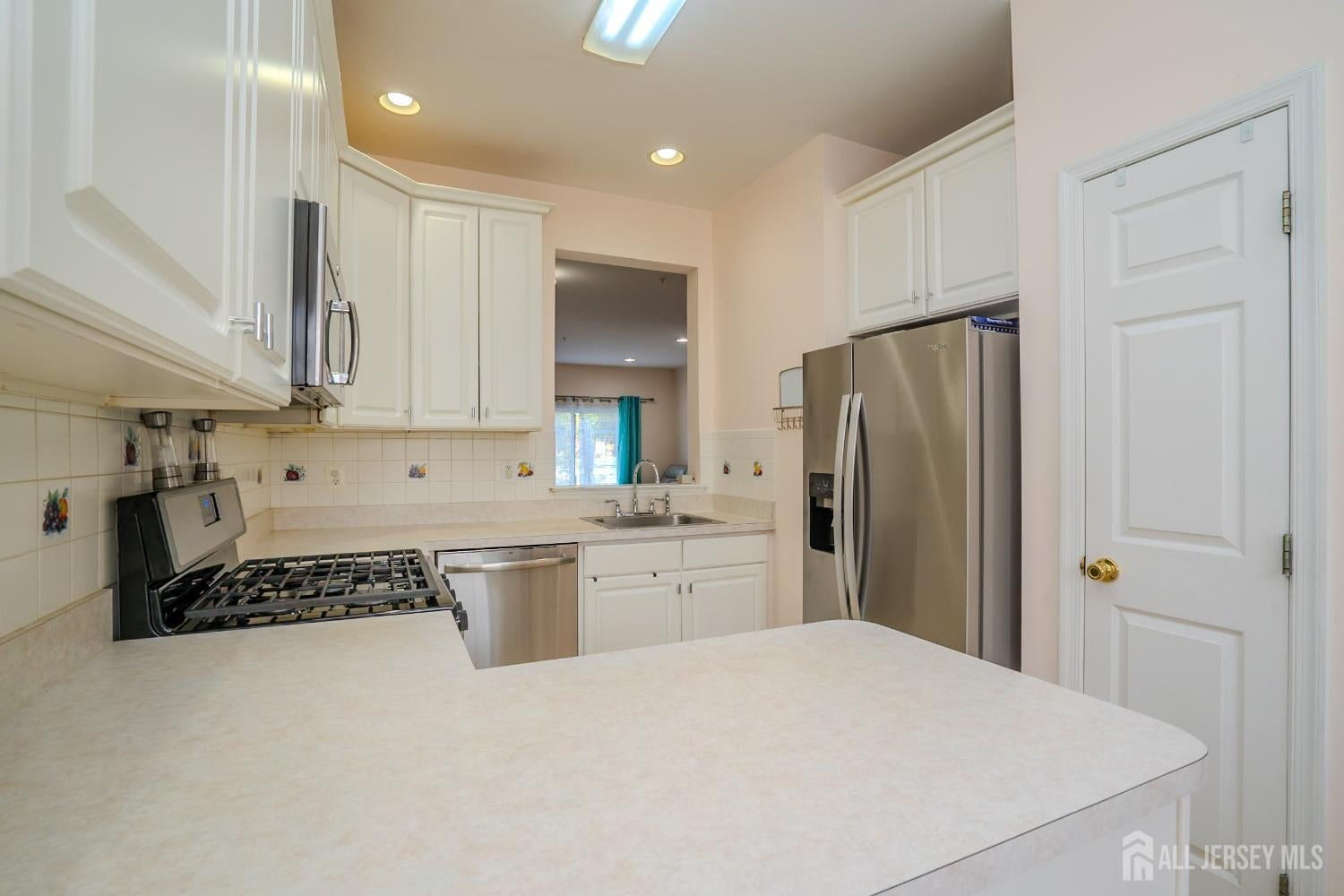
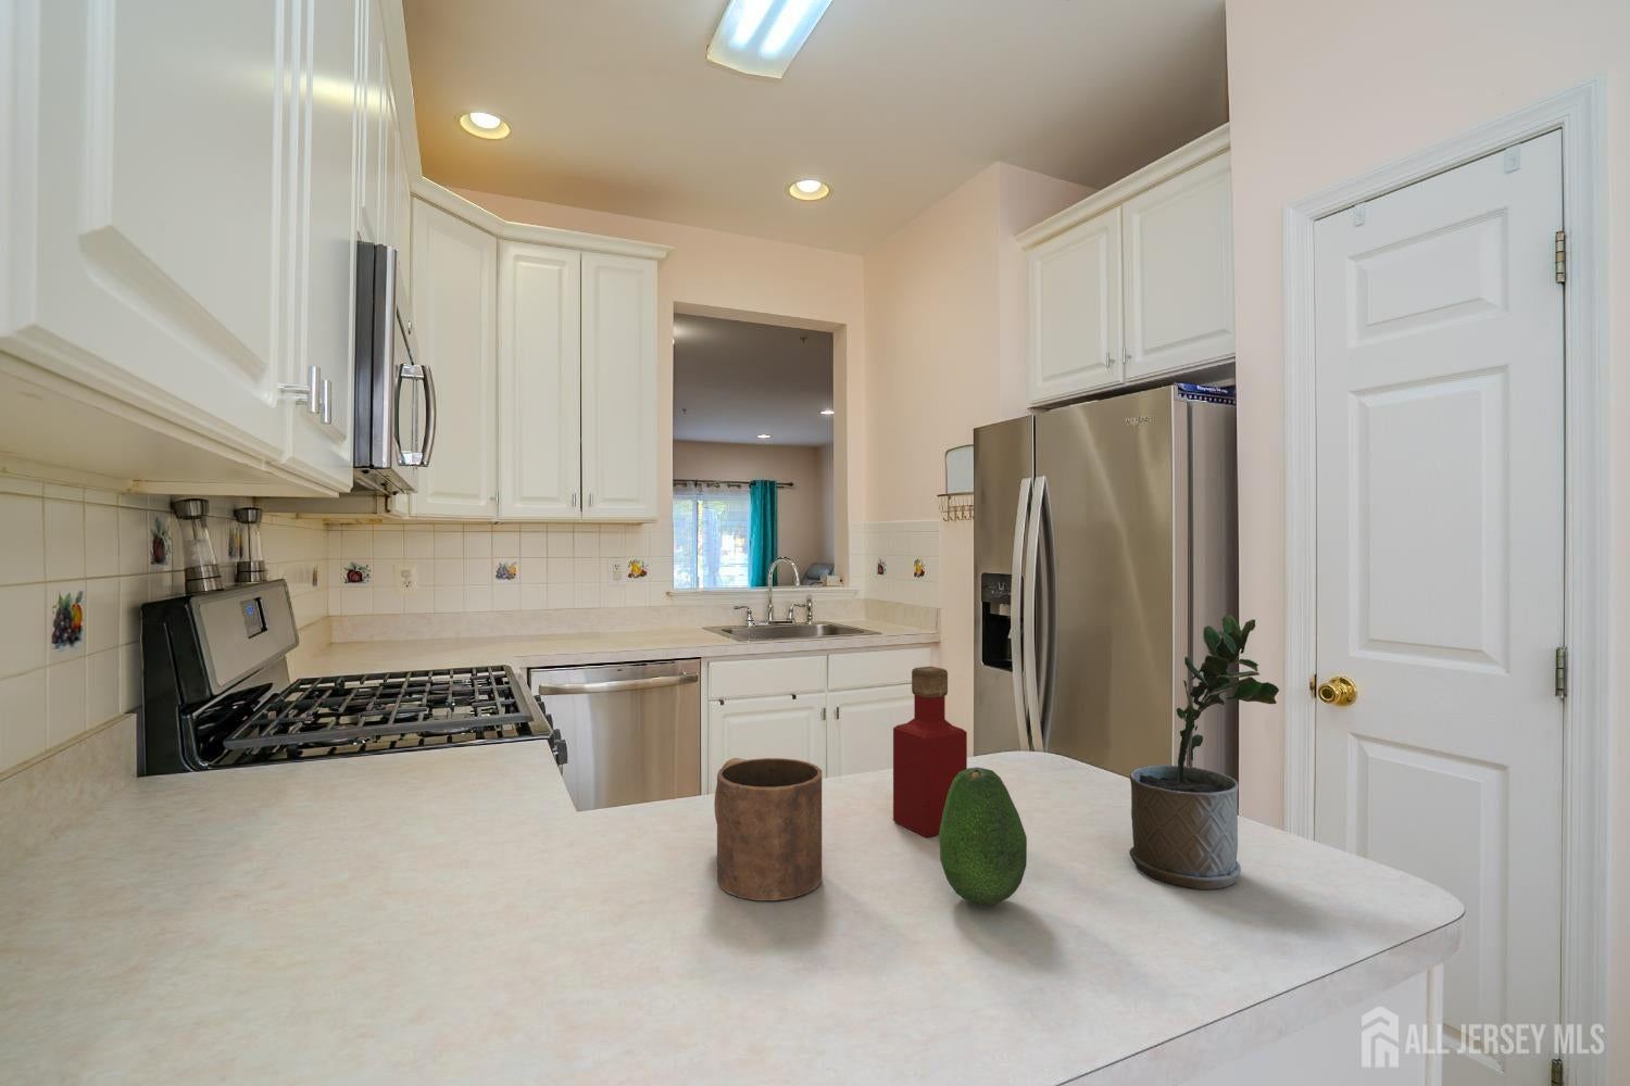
+ fruit [937,766,1028,905]
+ potted plant [1129,615,1280,891]
+ mug [713,758,822,902]
+ tabasco sauce [893,664,968,839]
